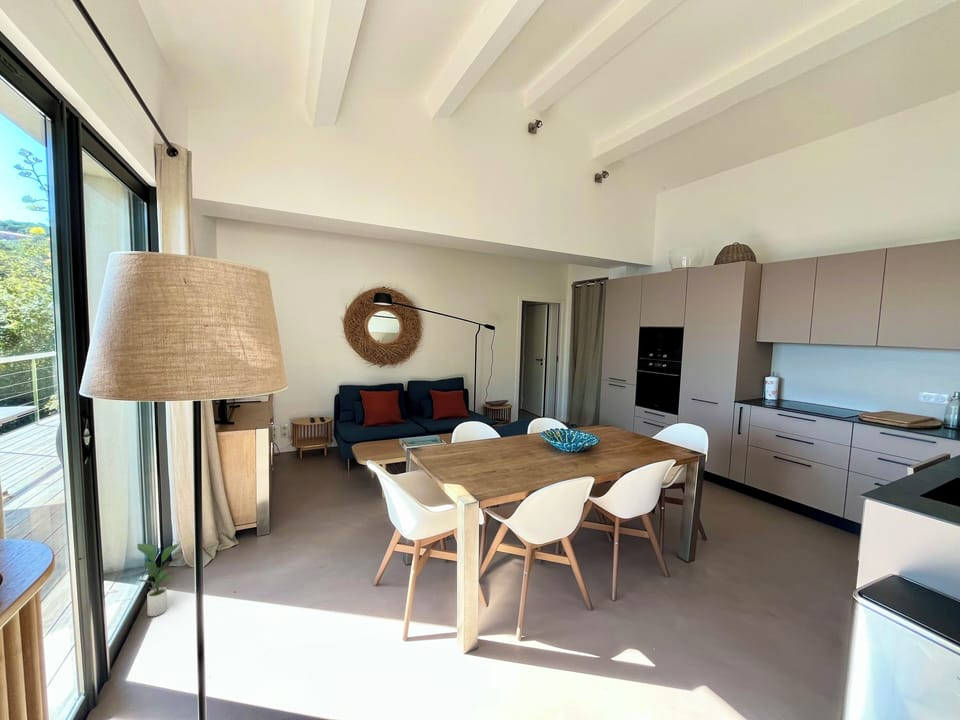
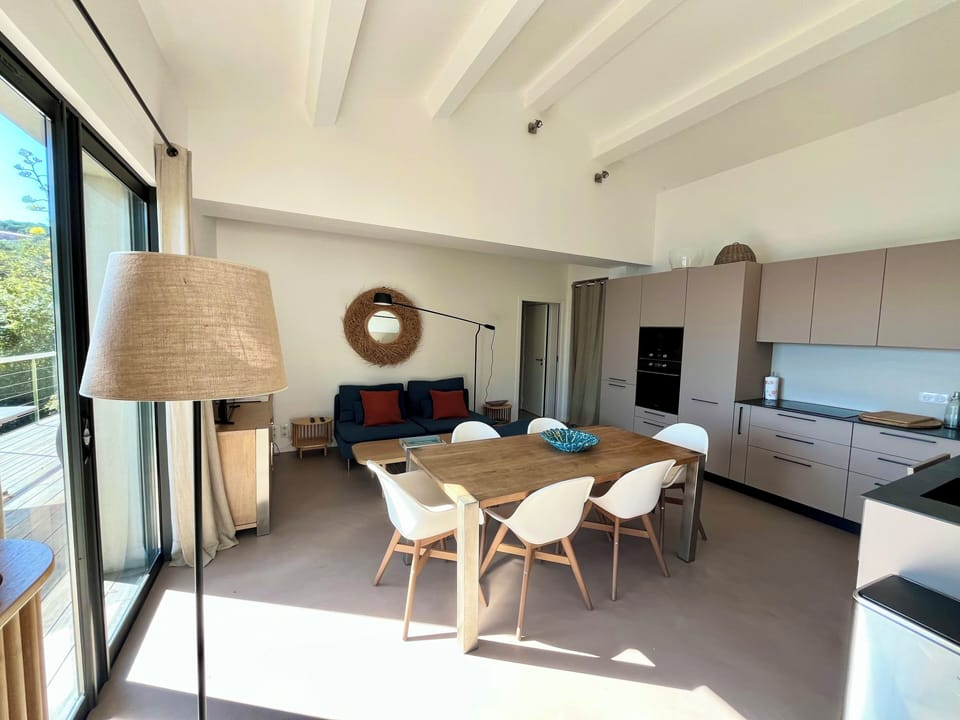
- potted plant [134,542,181,617]
